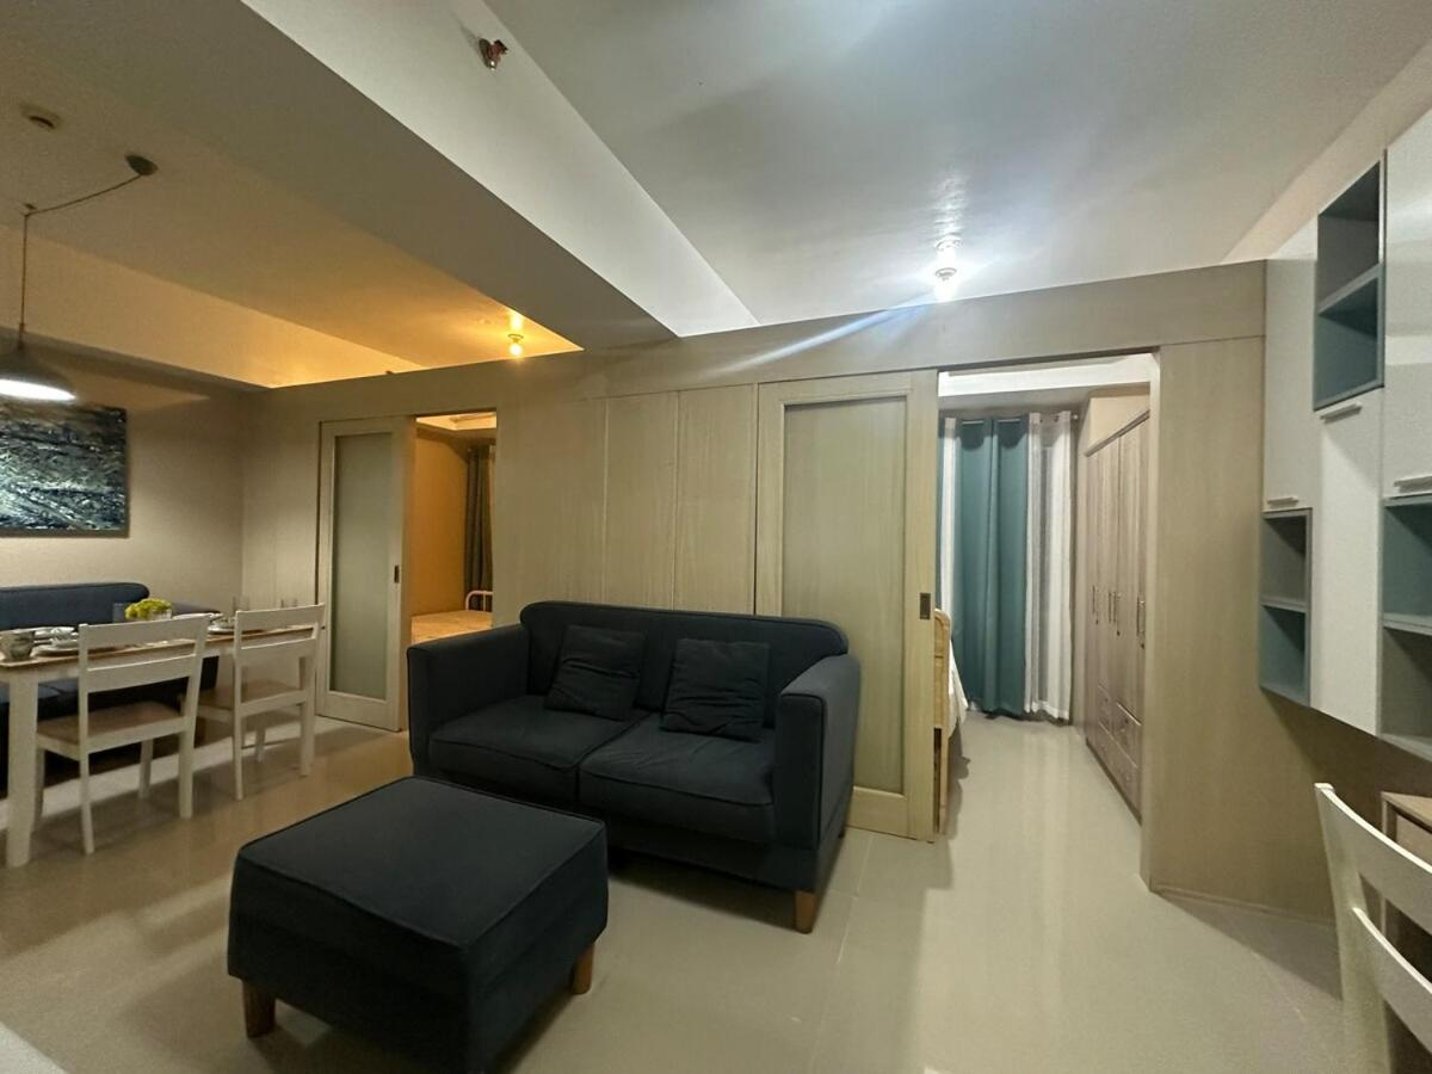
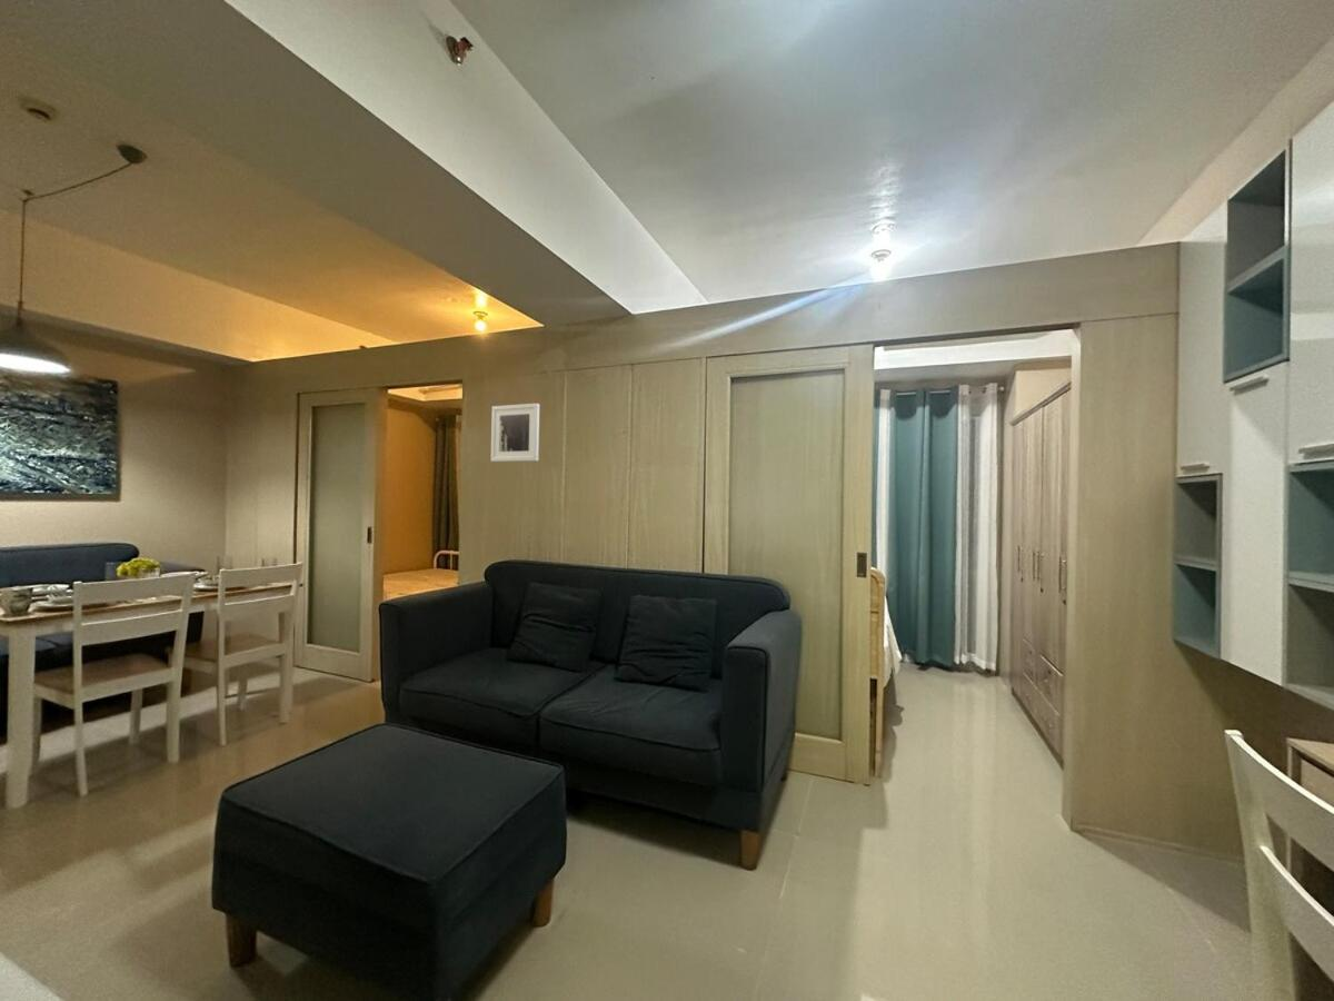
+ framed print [490,403,540,463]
